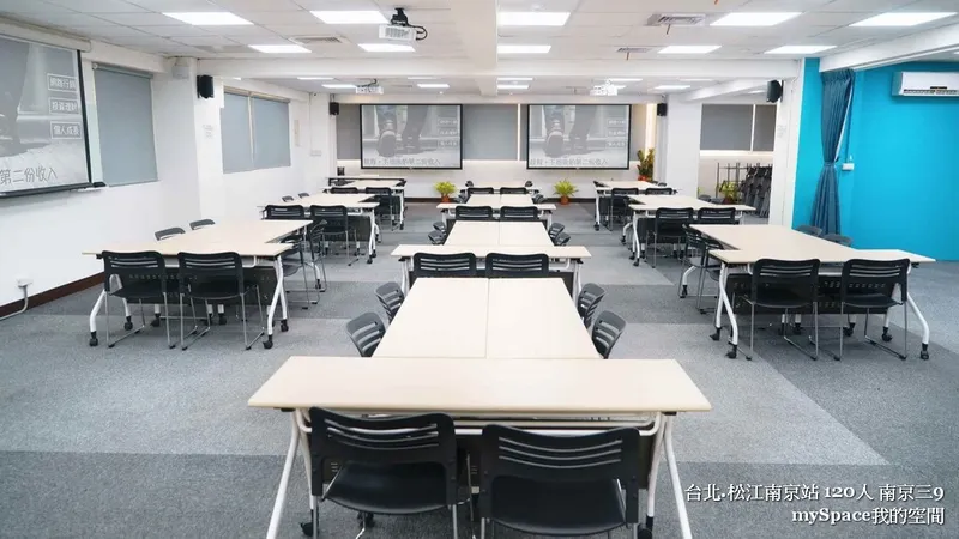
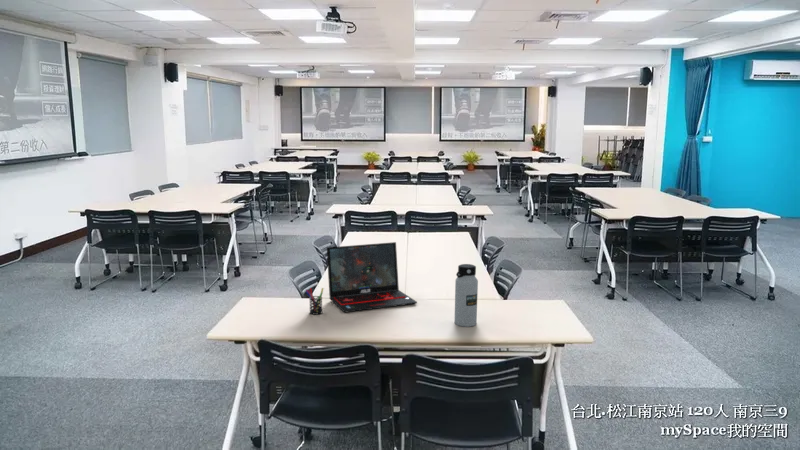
+ pen holder [304,287,325,316]
+ laptop [326,241,418,314]
+ water bottle [454,263,479,328]
